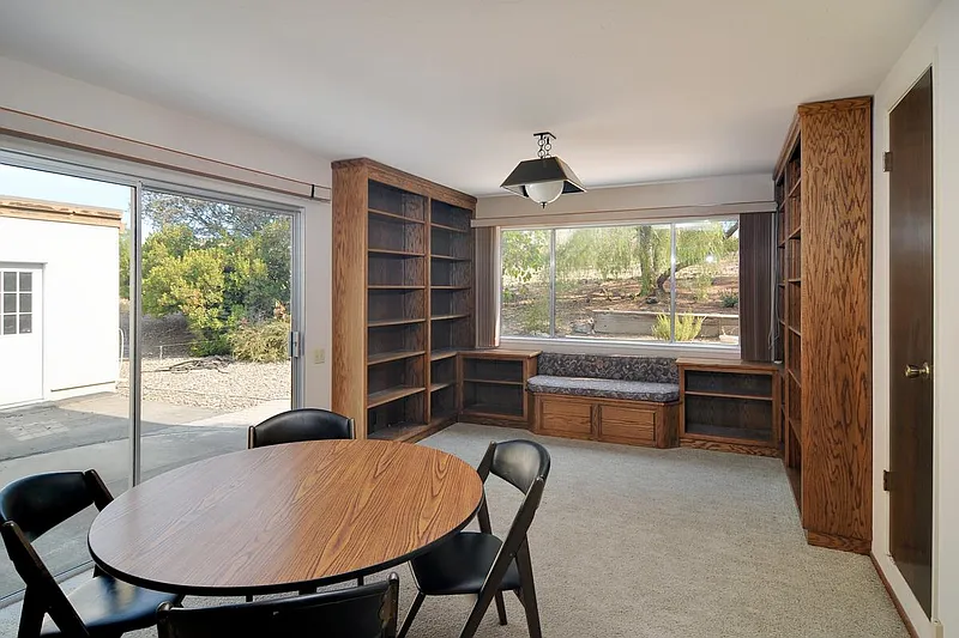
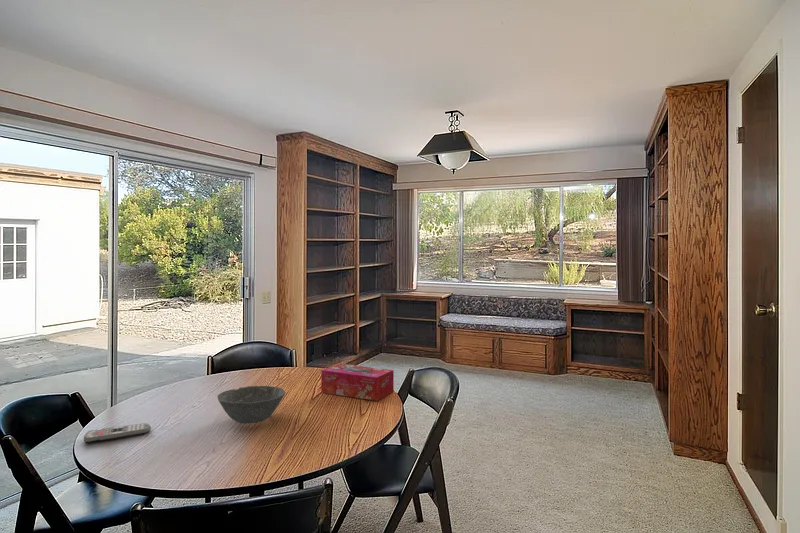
+ tissue box [320,363,395,402]
+ bowl [217,385,286,424]
+ remote control [83,422,152,444]
